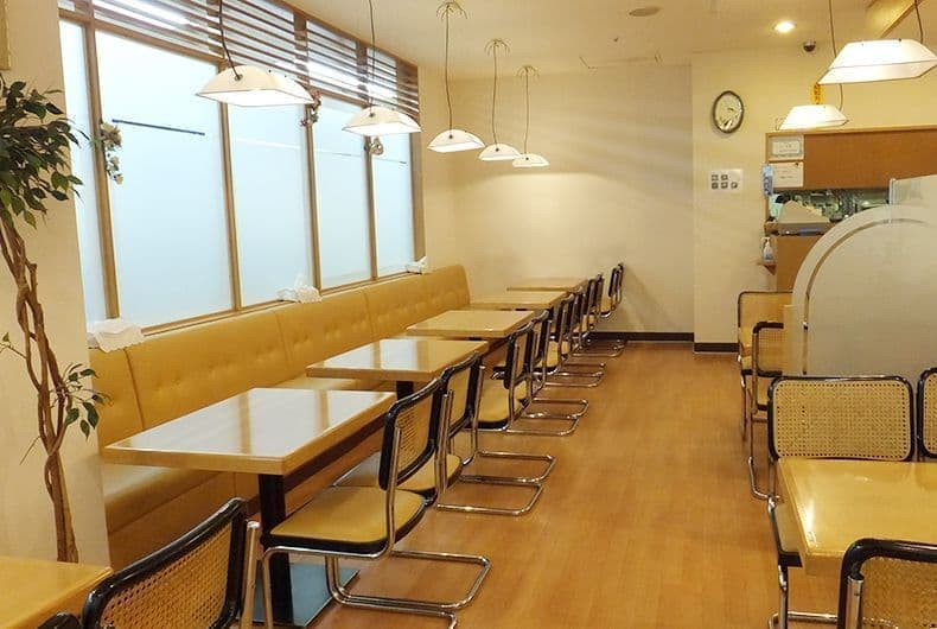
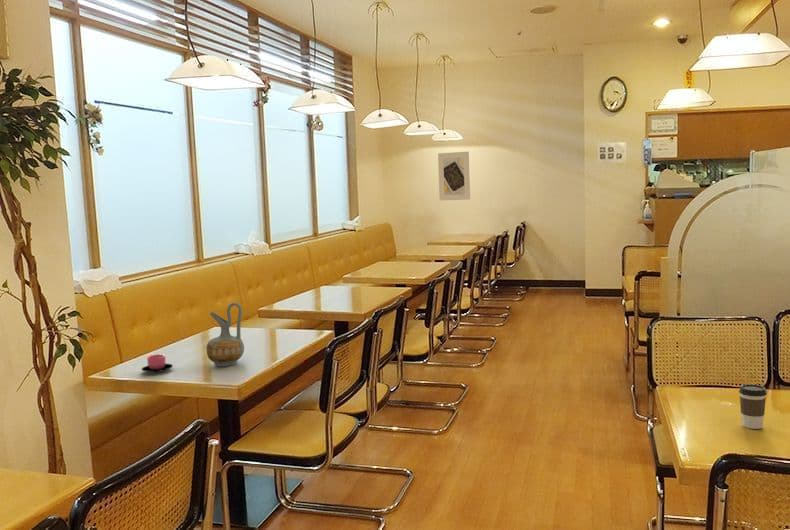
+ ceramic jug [205,302,245,367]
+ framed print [437,151,471,202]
+ cup [140,353,174,373]
+ coffee cup [738,383,768,430]
